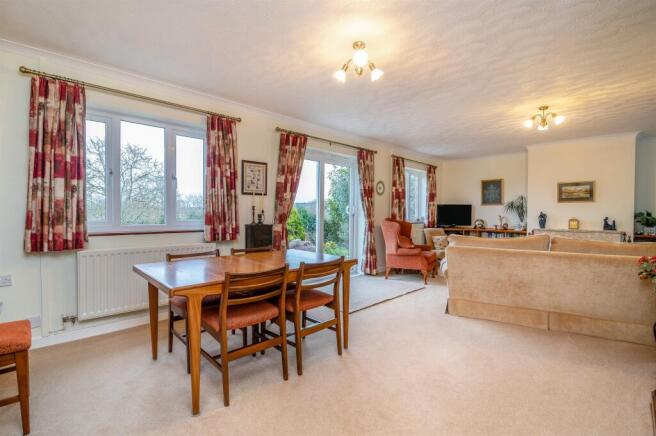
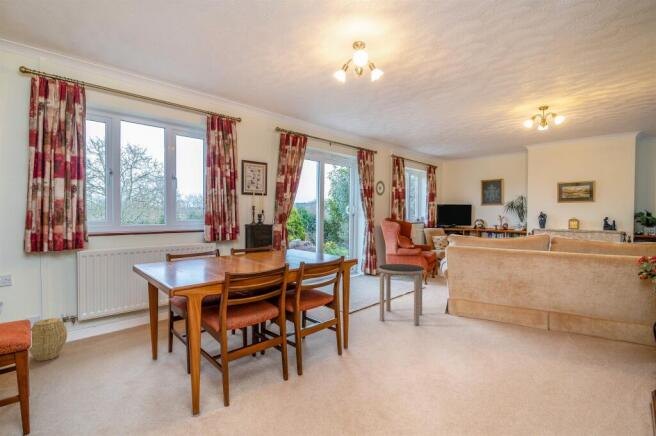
+ woven basket [28,317,68,362]
+ side table [378,263,426,326]
